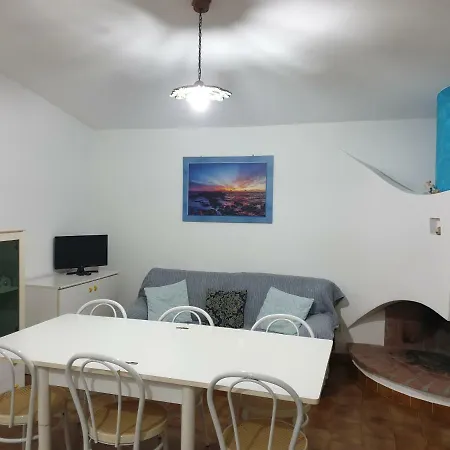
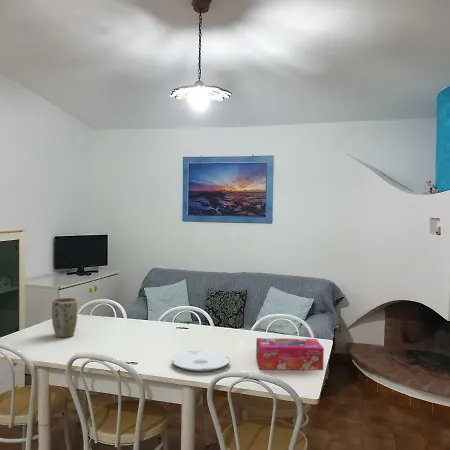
+ tissue box [255,337,325,371]
+ plate [170,350,231,372]
+ plant pot [51,297,78,338]
